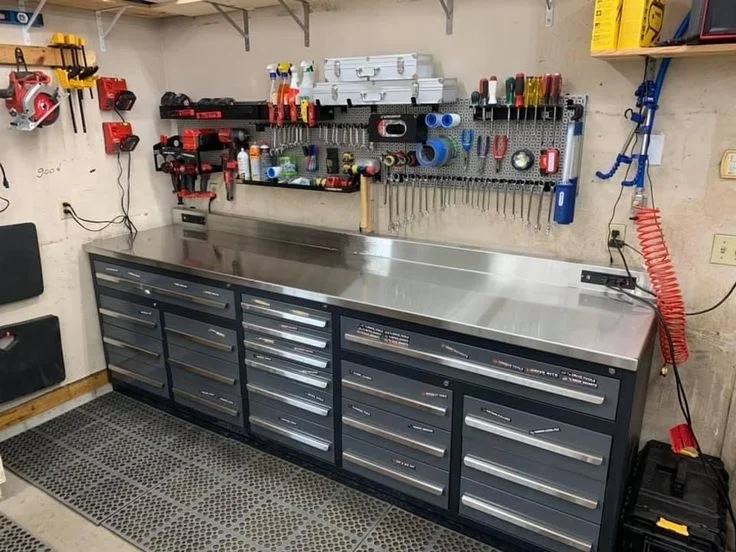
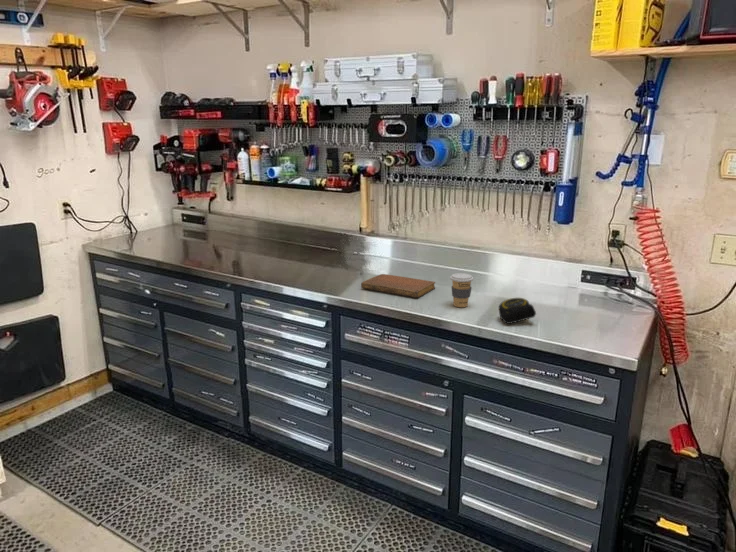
+ tape measure [498,297,537,325]
+ coffee cup [449,272,474,308]
+ notebook [360,273,436,299]
